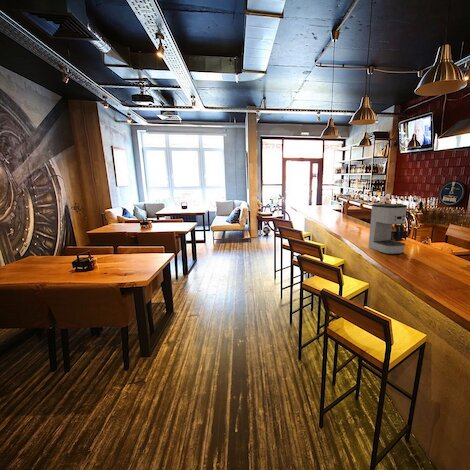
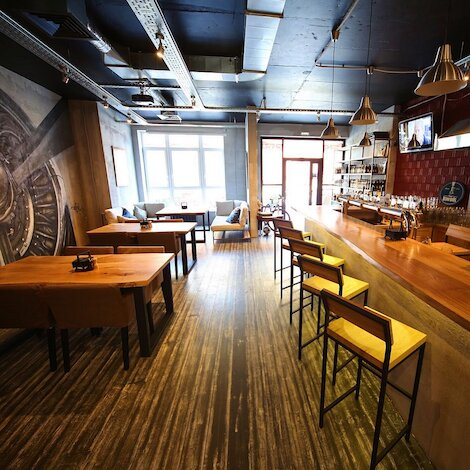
- coffee maker [367,203,408,255]
